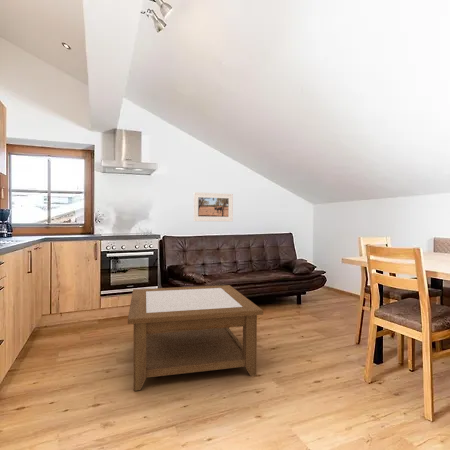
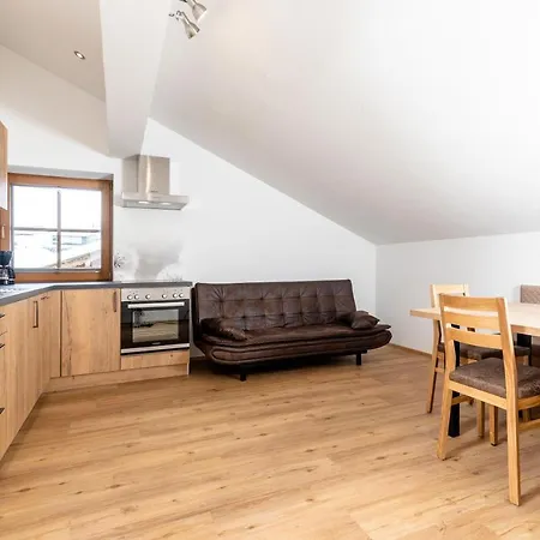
- coffee table [127,284,264,392]
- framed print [192,191,234,222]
